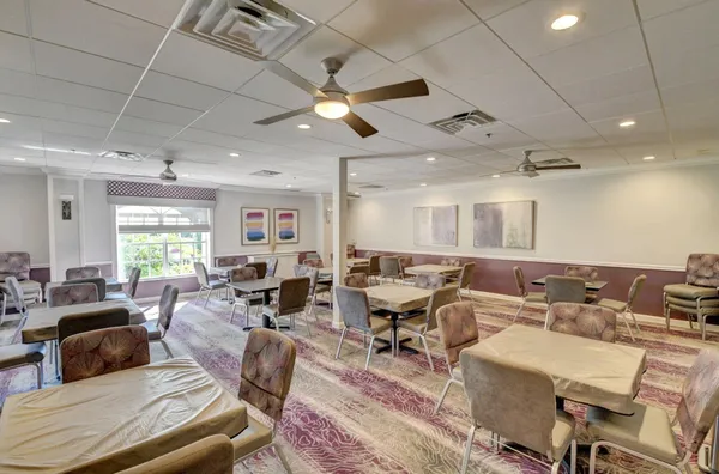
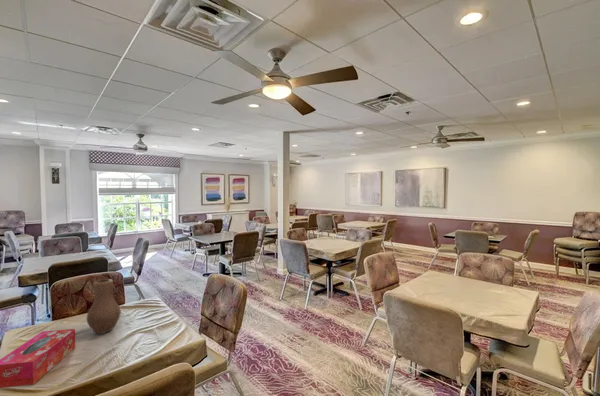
+ tissue box [0,328,76,389]
+ vase [85,278,122,335]
